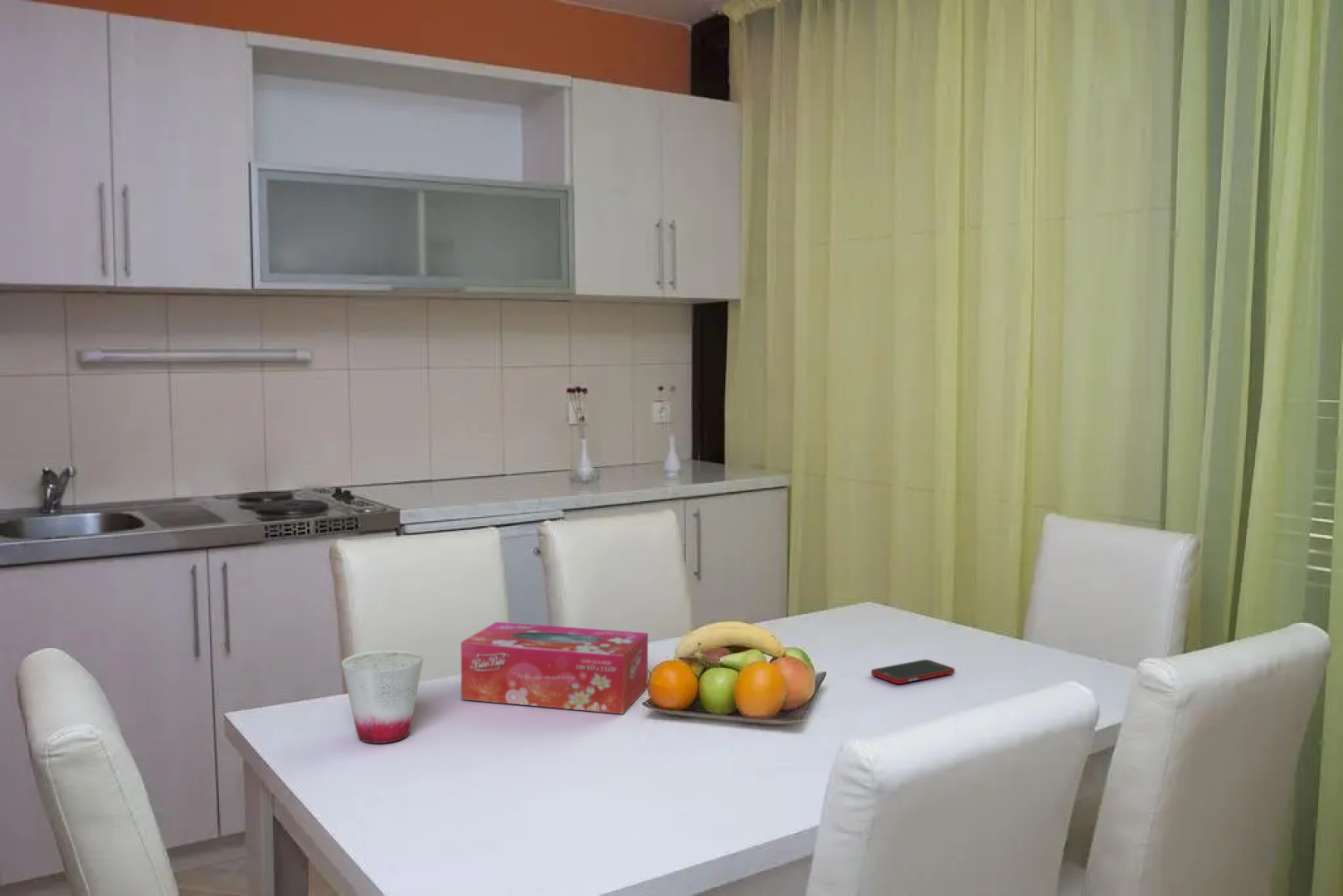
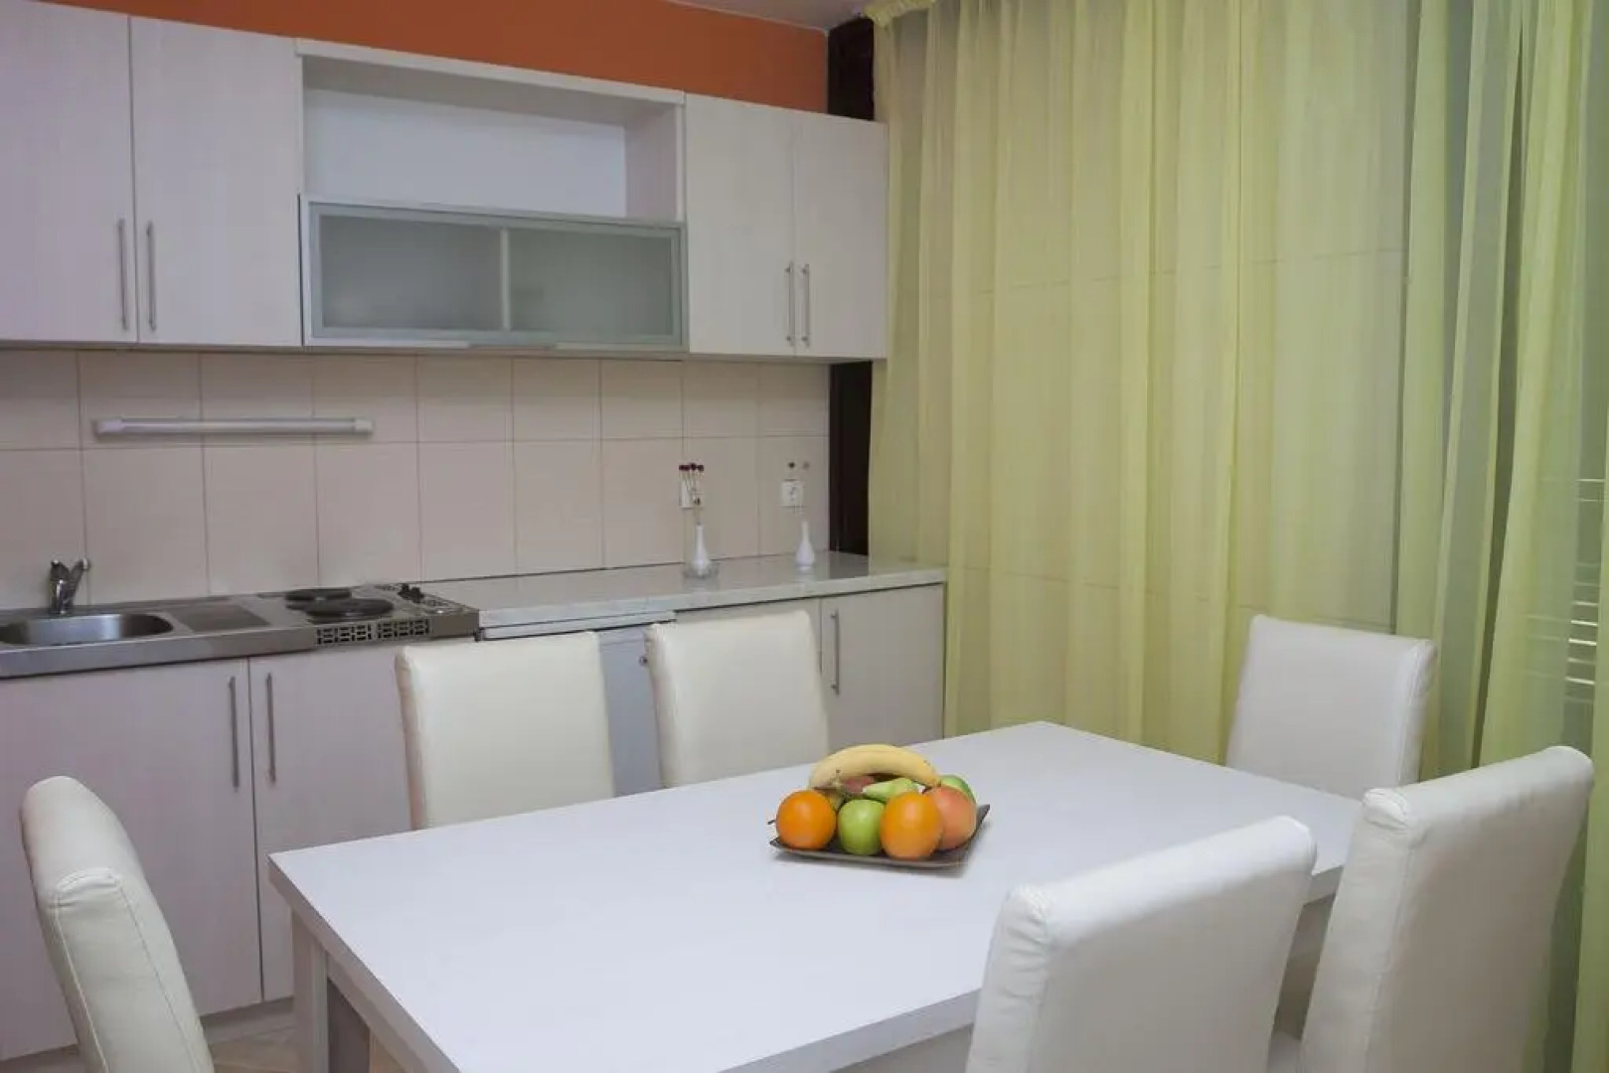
- tissue box [460,621,649,715]
- cup [340,650,424,744]
- cell phone [870,659,956,684]
